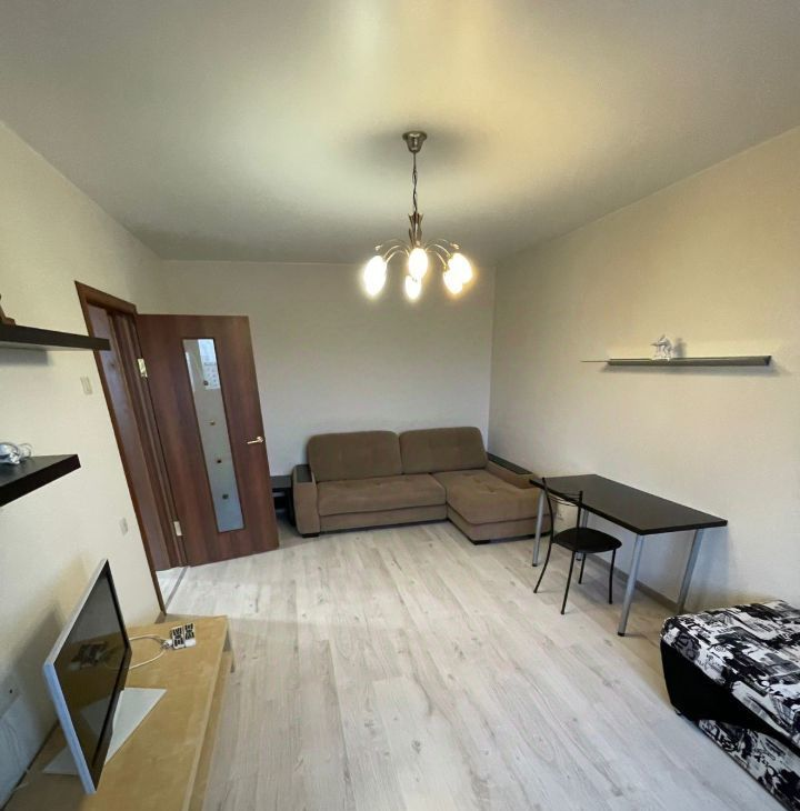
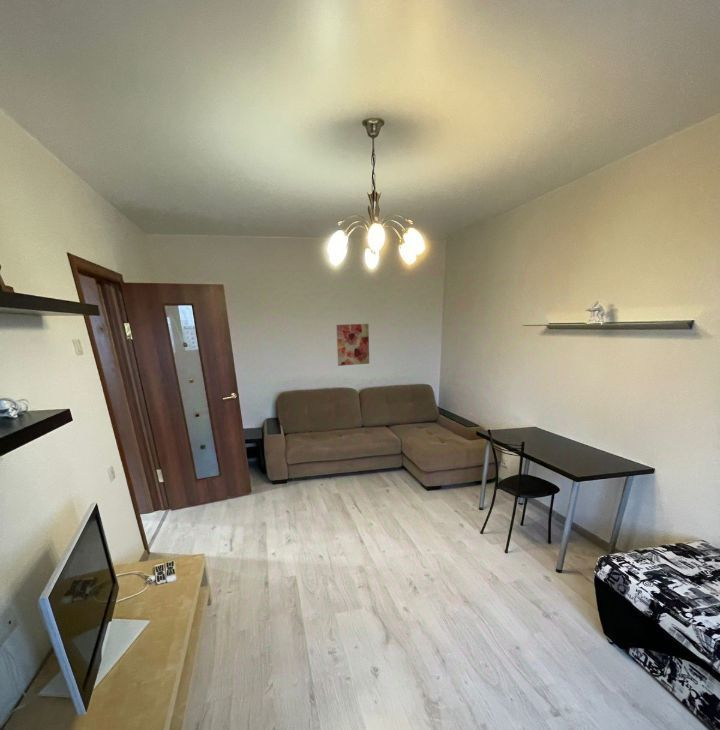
+ wall art [336,323,370,367]
